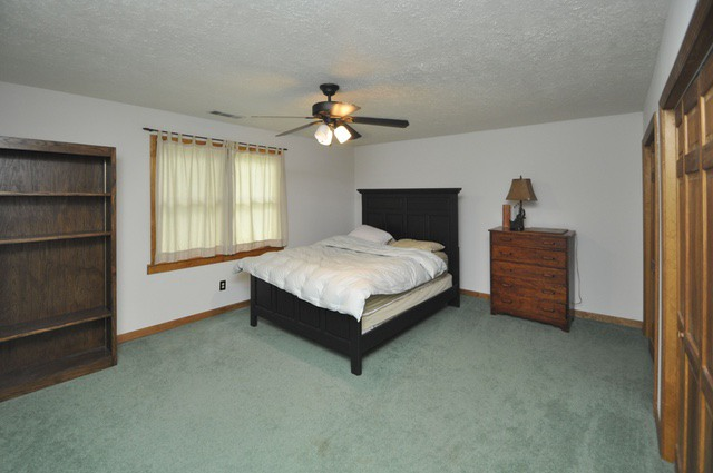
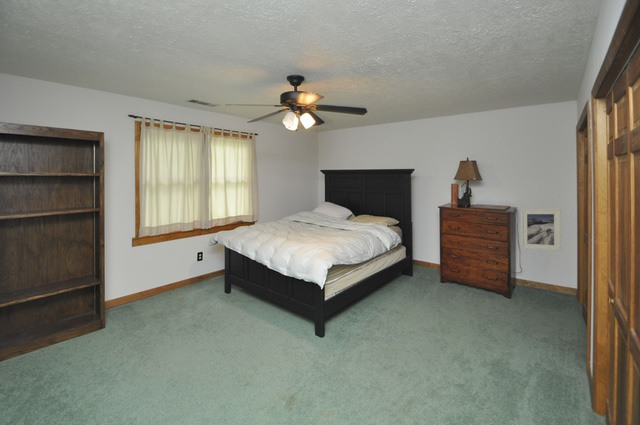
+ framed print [520,207,562,252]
